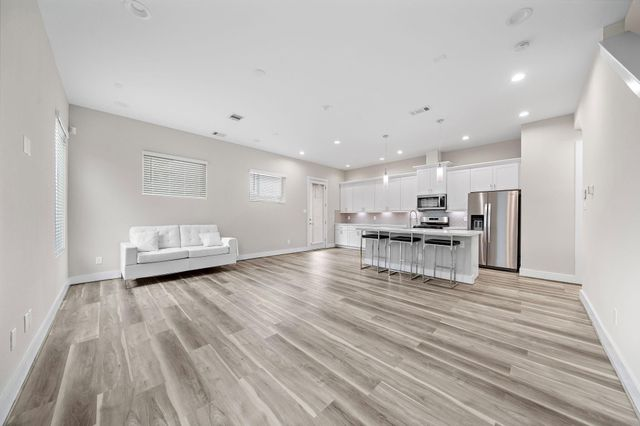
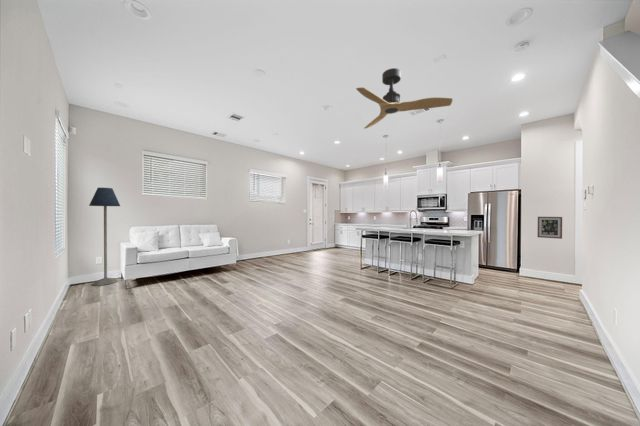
+ floor lamp [88,187,121,287]
+ wall art [537,216,563,240]
+ ceiling fan [355,67,453,130]
